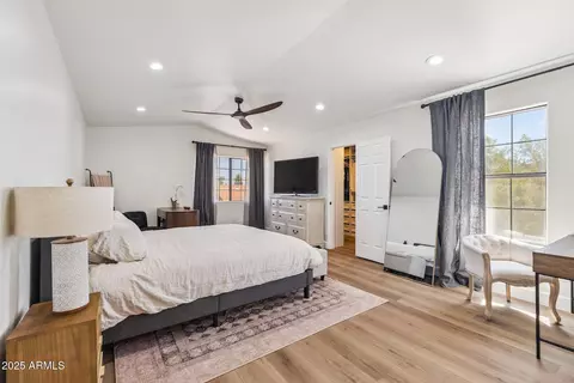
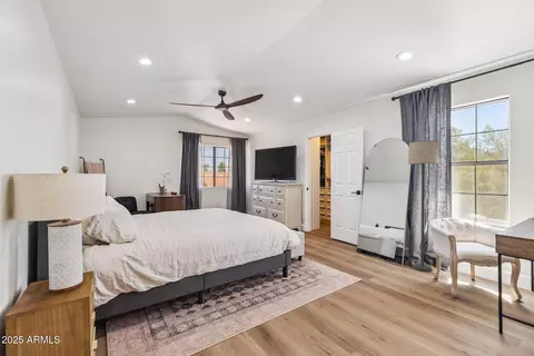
+ lamp [407,139,441,273]
